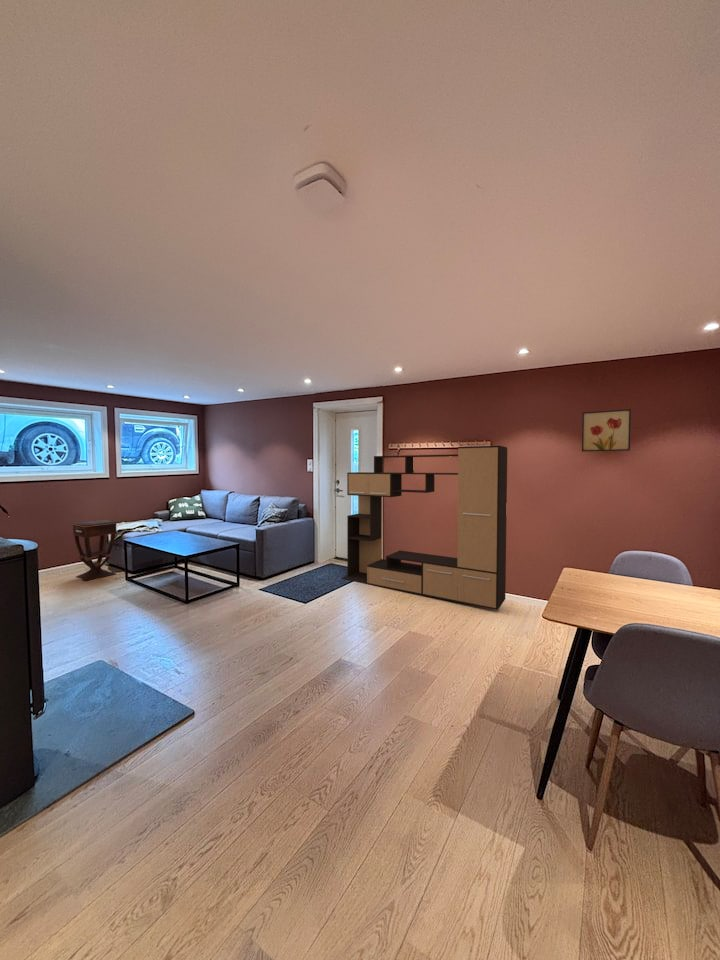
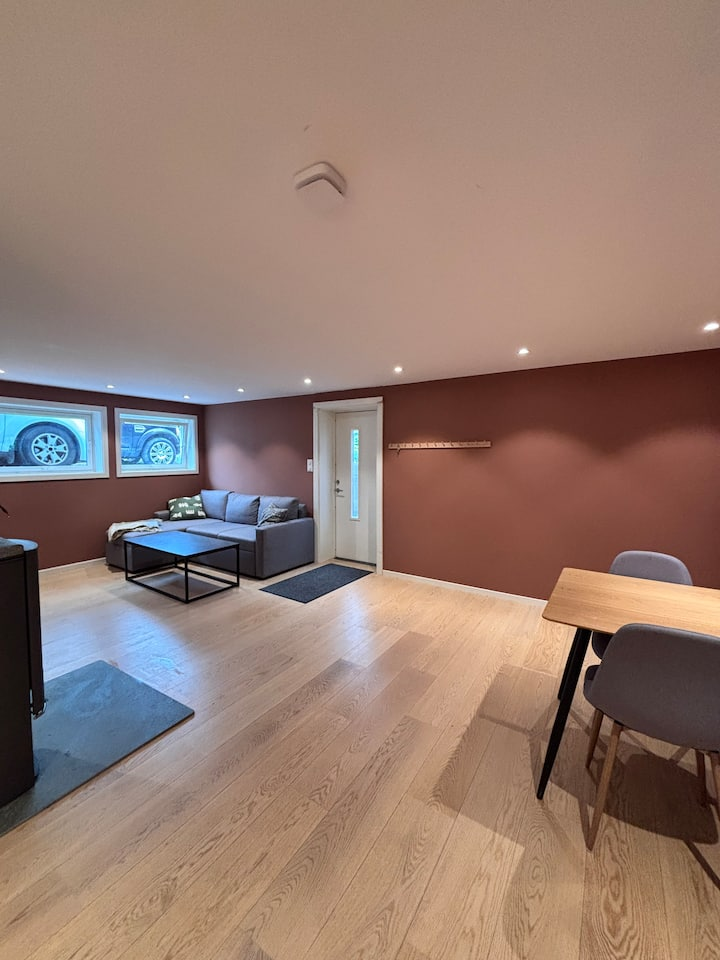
- media console [341,445,508,611]
- side table [71,519,118,582]
- wall art [581,408,632,453]
